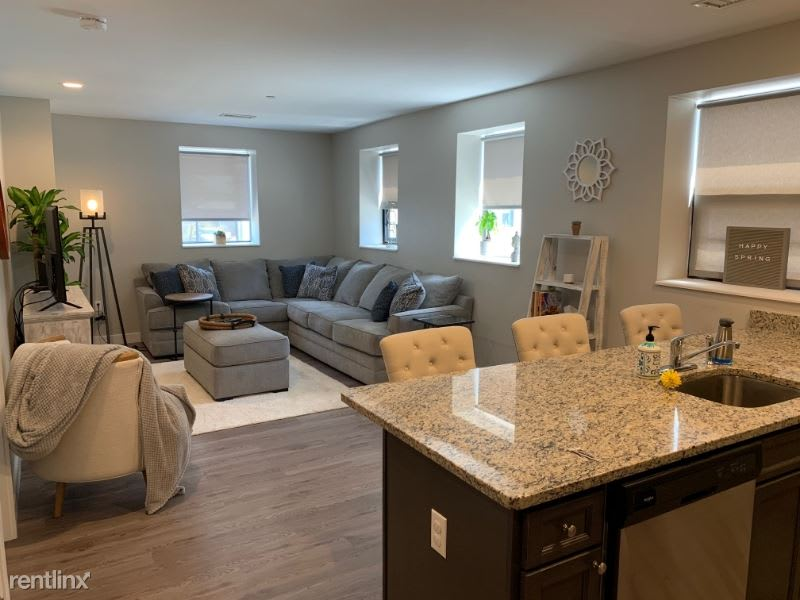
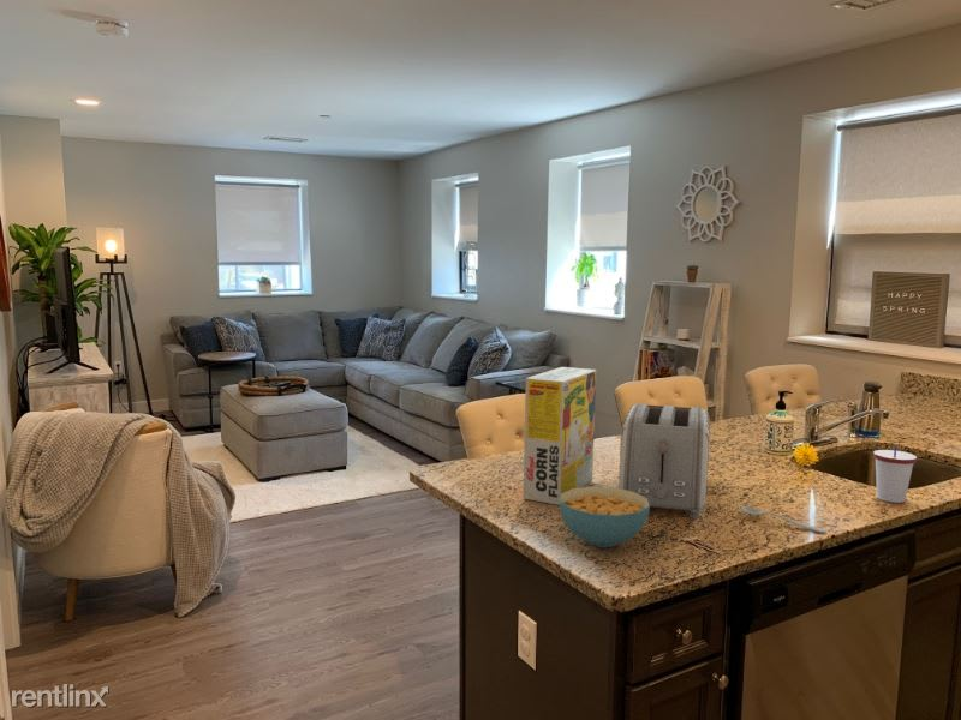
+ cereal box [523,366,597,506]
+ toaster [617,402,711,520]
+ cup [872,444,918,504]
+ cereal bowl [559,485,651,548]
+ spoon [739,504,828,534]
